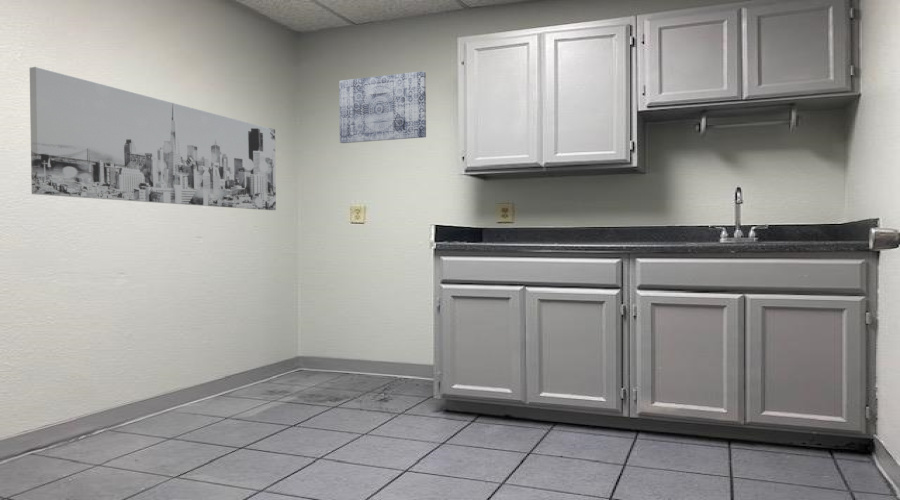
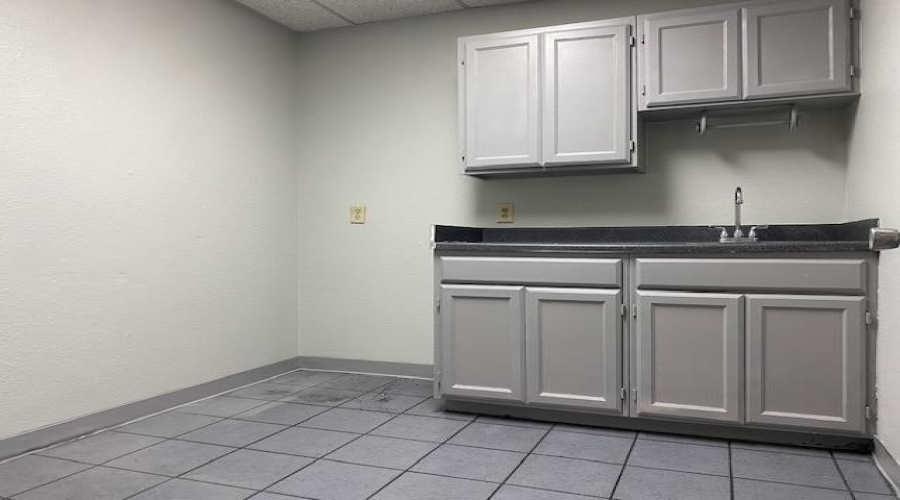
- wall art [29,66,277,211]
- wall art [338,70,427,144]
